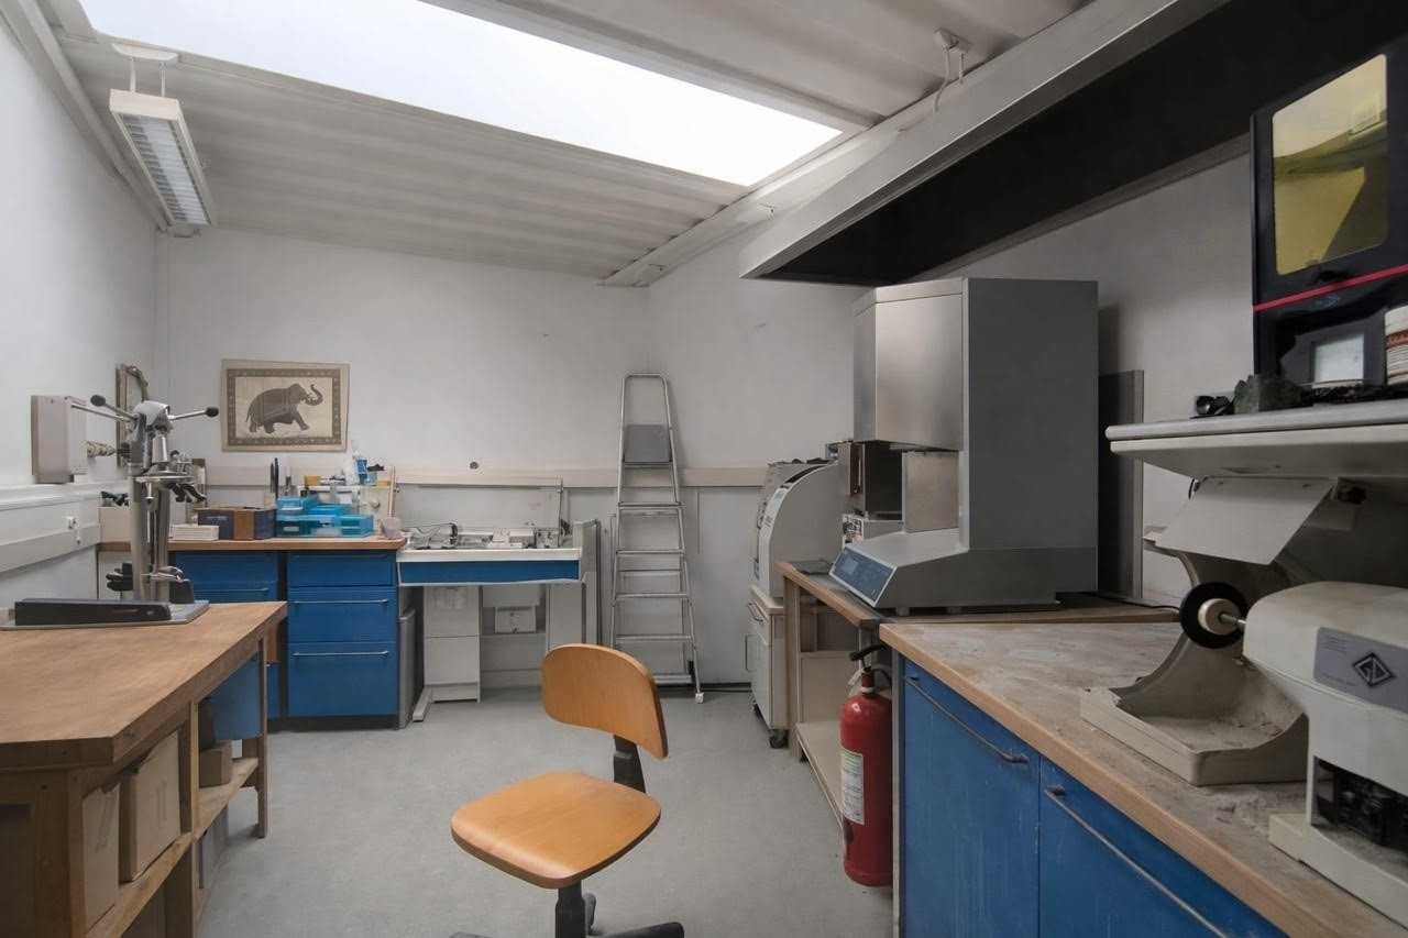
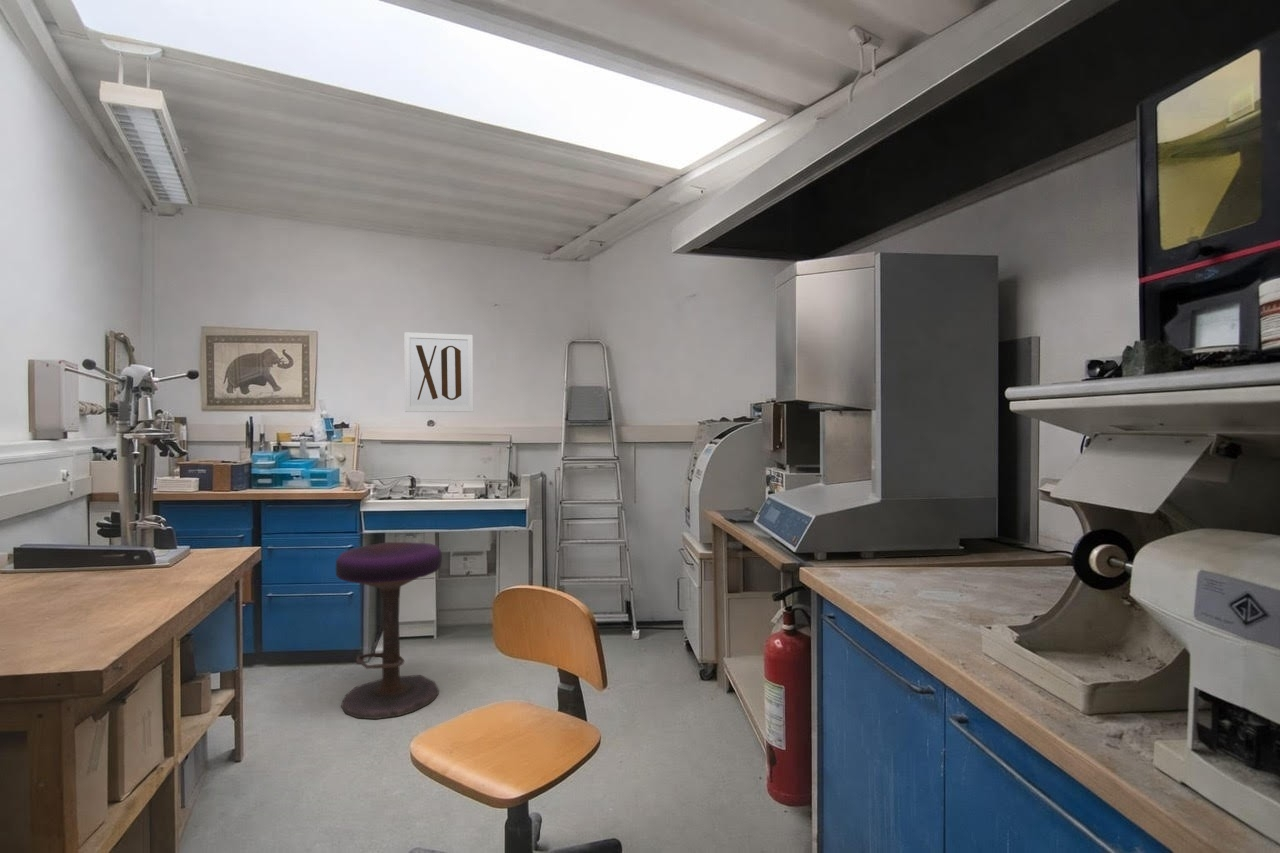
+ wall art [403,331,474,413]
+ stool [335,541,443,720]
